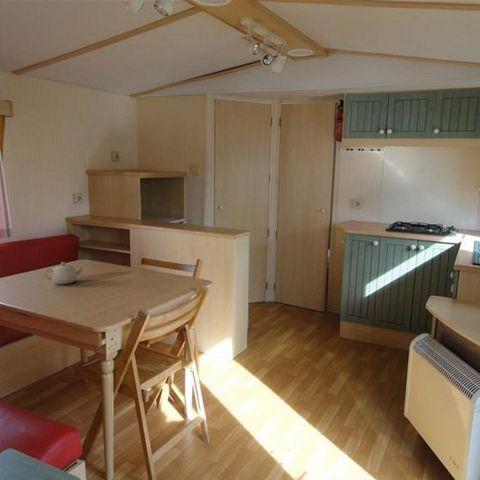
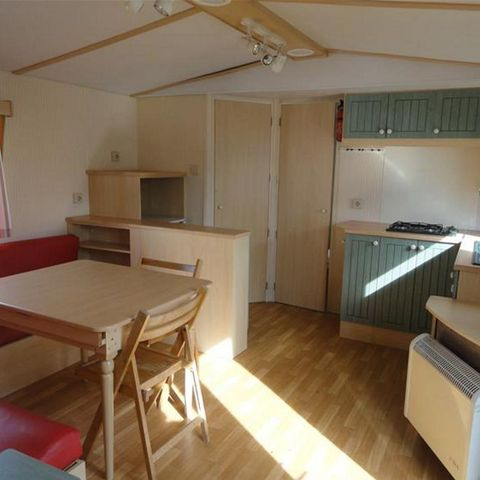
- teapot [42,261,87,285]
